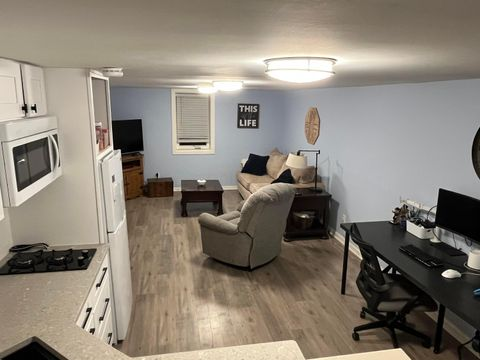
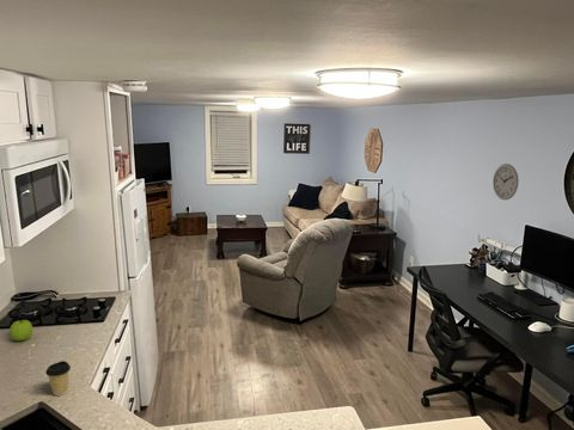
+ coffee cup [44,360,72,397]
+ wall clock [491,162,520,201]
+ apple [8,319,33,342]
